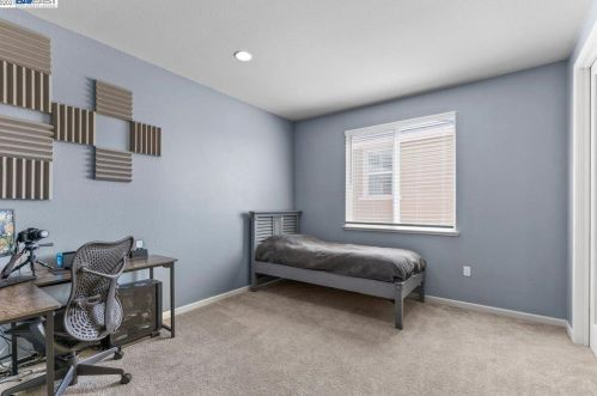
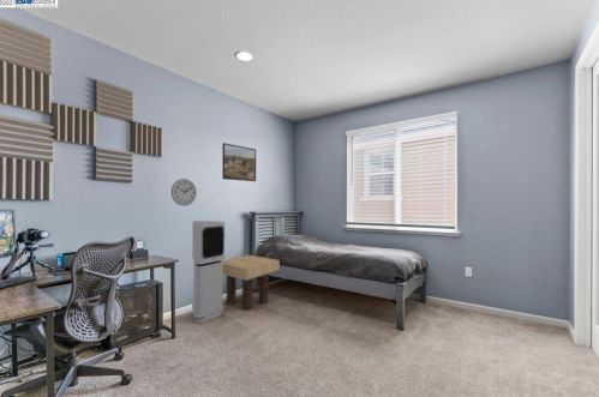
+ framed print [221,142,257,182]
+ air purifier [191,219,226,324]
+ wall clock [170,178,198,207]
+ side table [221,254,281,311]
